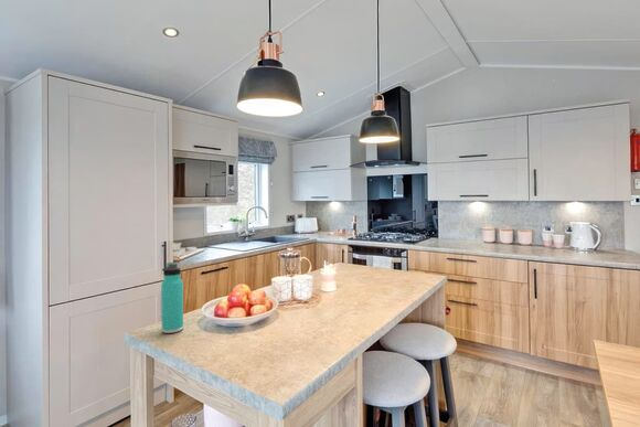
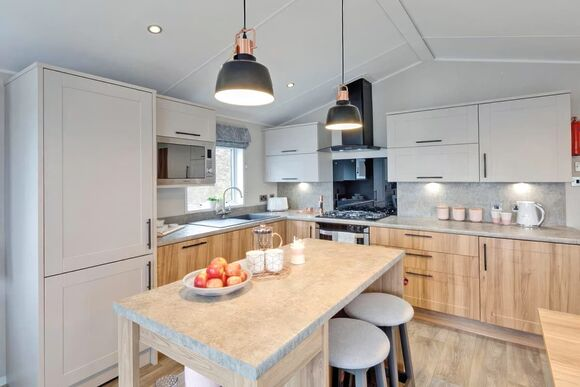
- thermos bottle [160,261,184,334]
